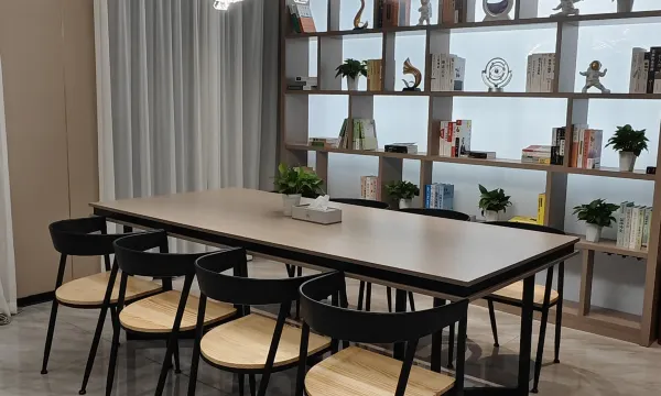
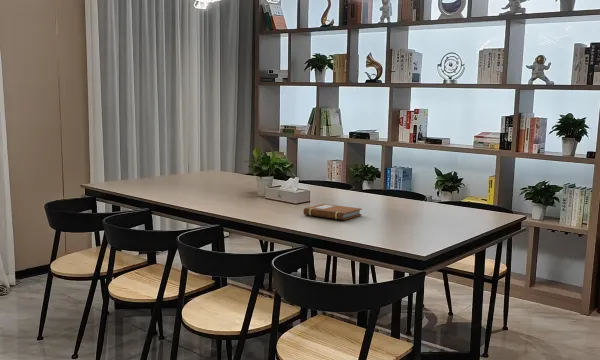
+ notebook [303,203,363,221]
